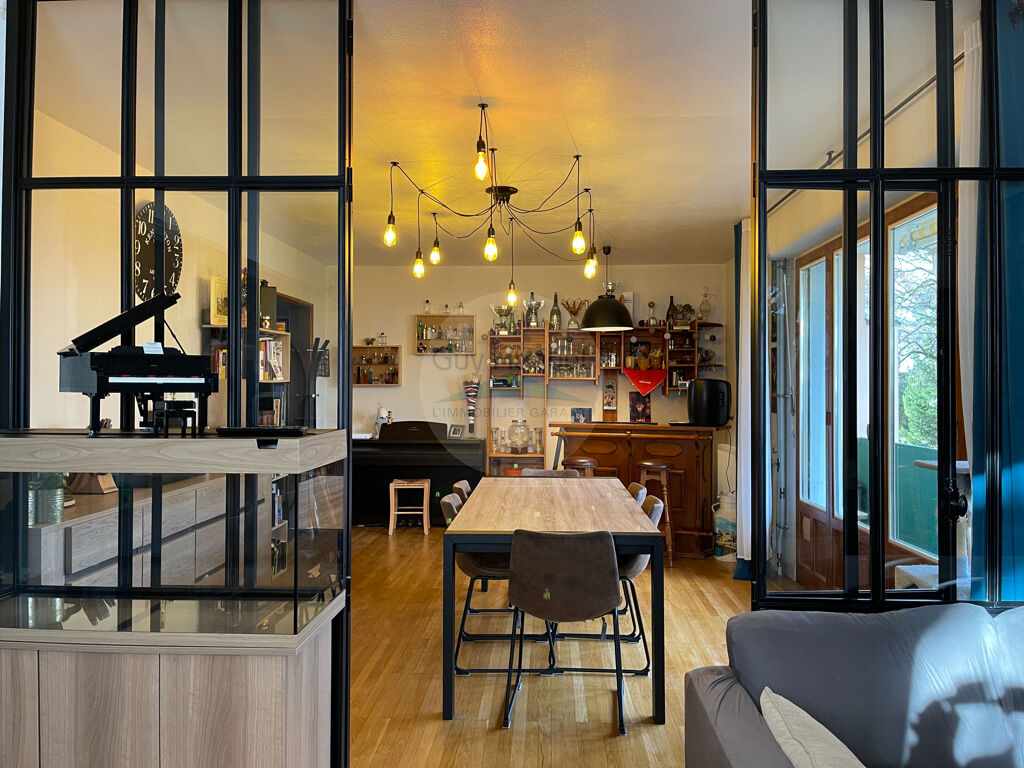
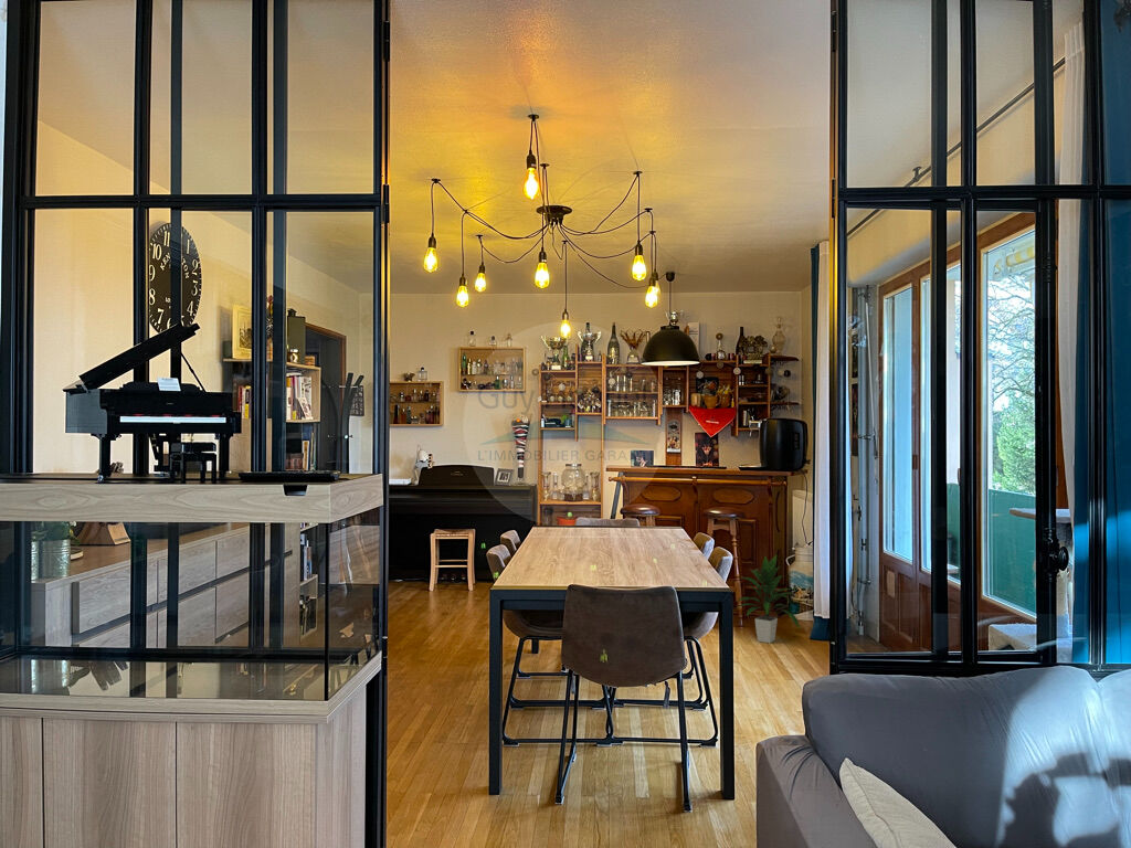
+ indoor plant [736,554,801,644]
